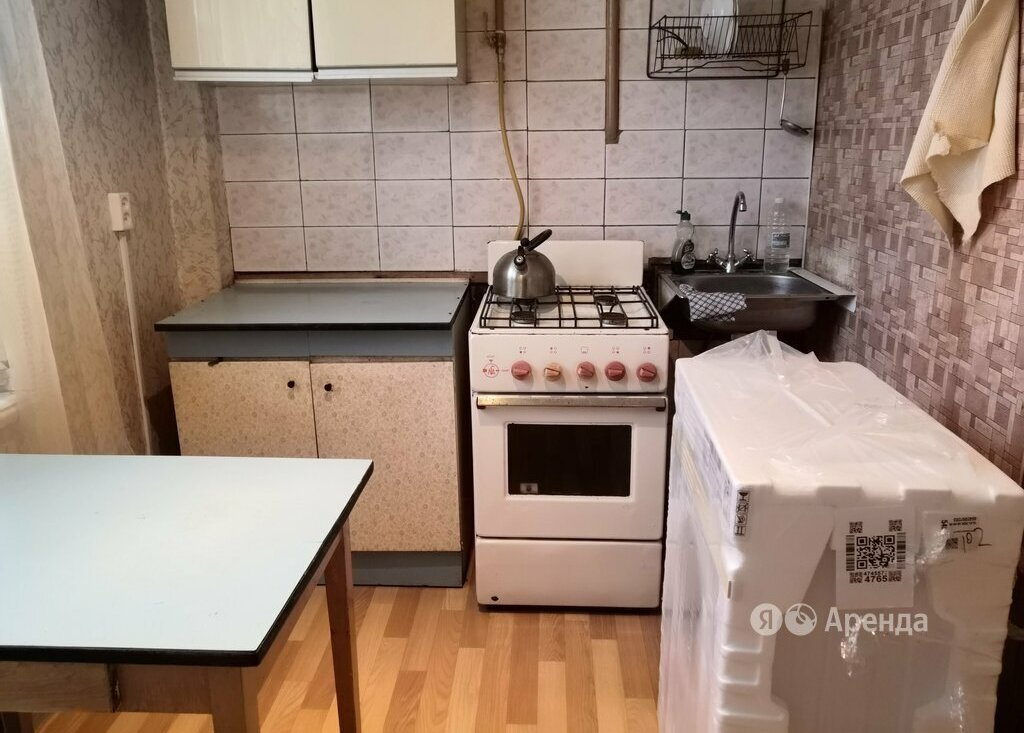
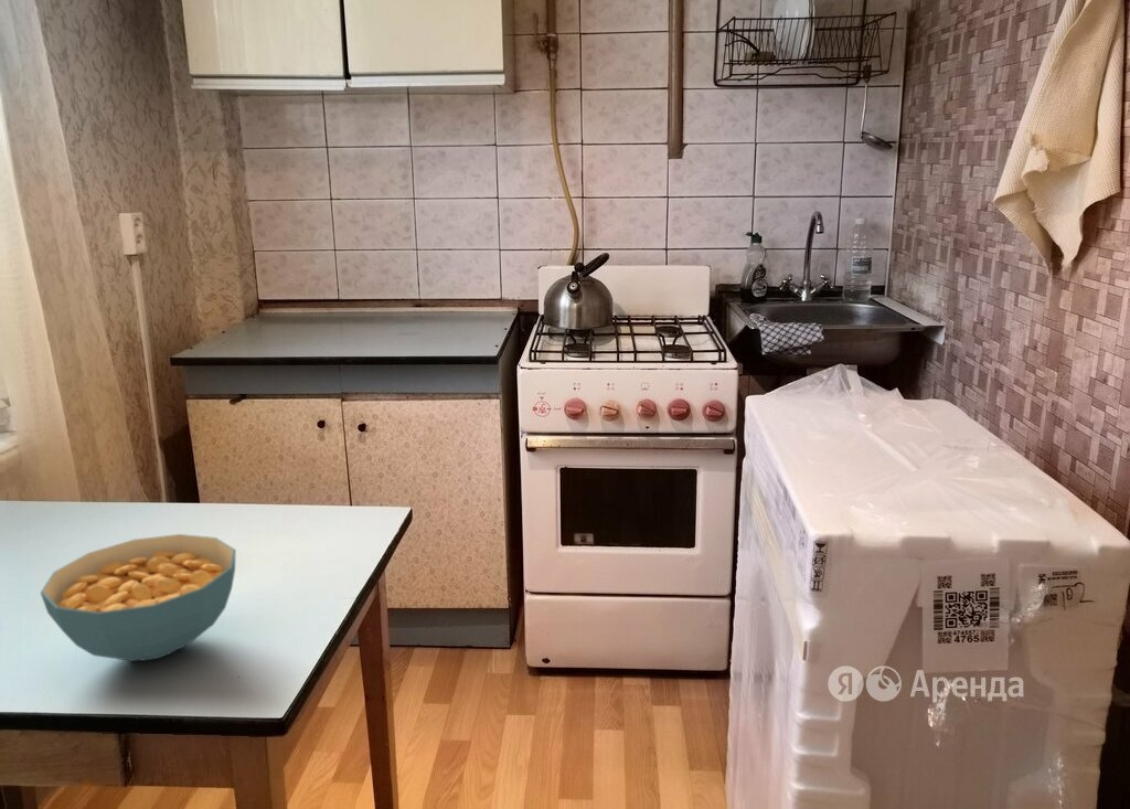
+ cereal bowl [40,533,237,662]
